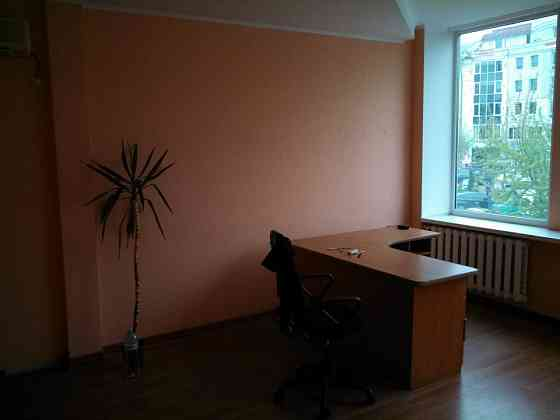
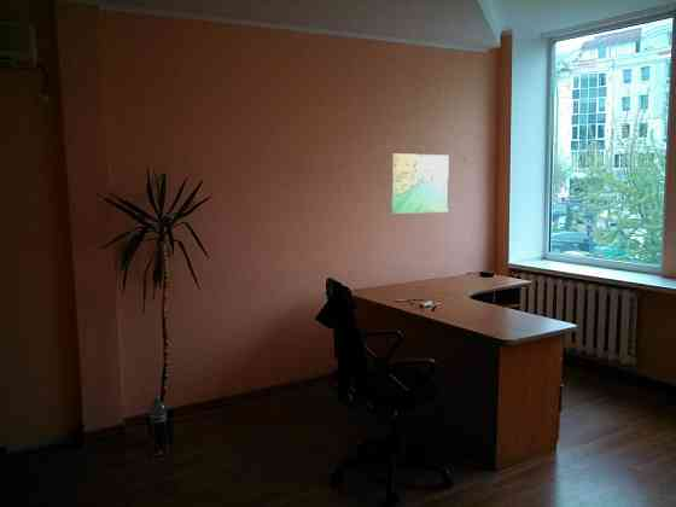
+ map [391,152,450,215]
